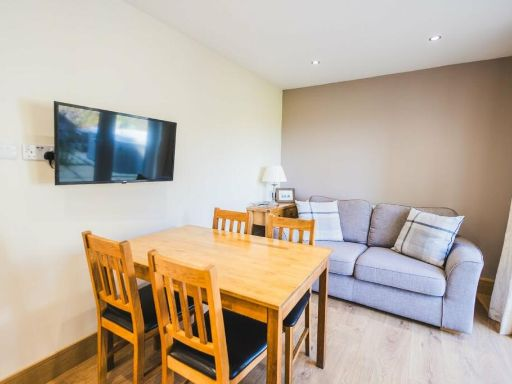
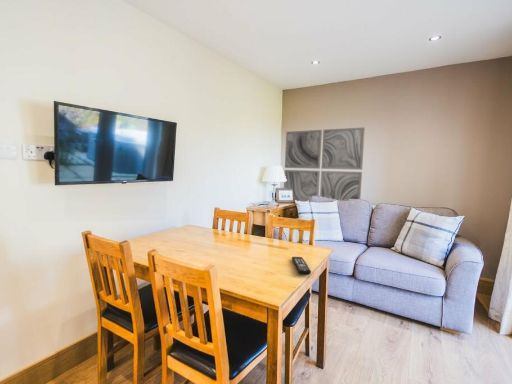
+ remote control [291,256,312,276]
+ wall art [283,126,366,202]
